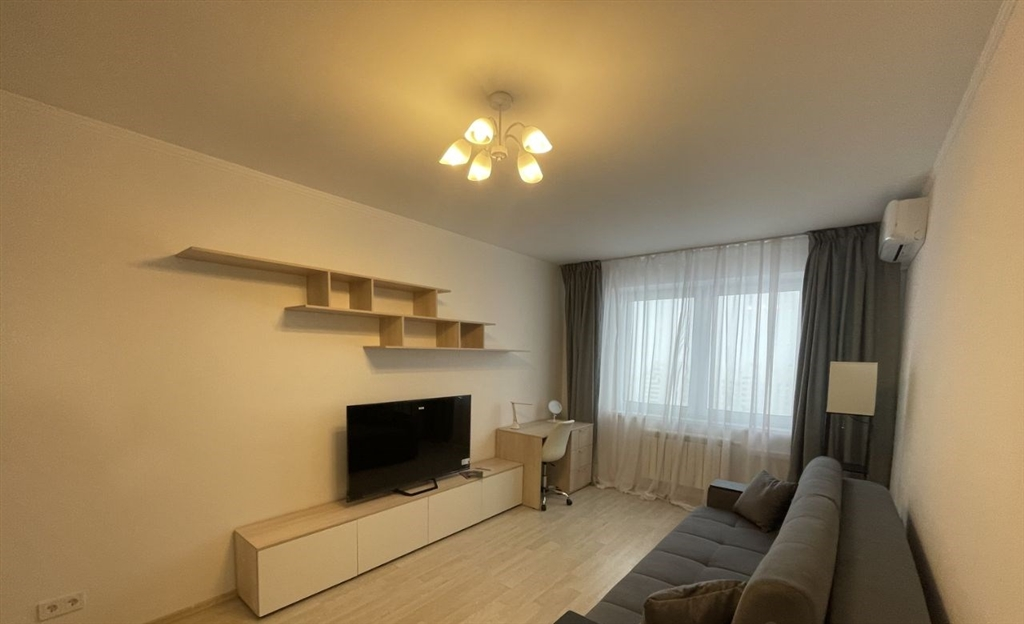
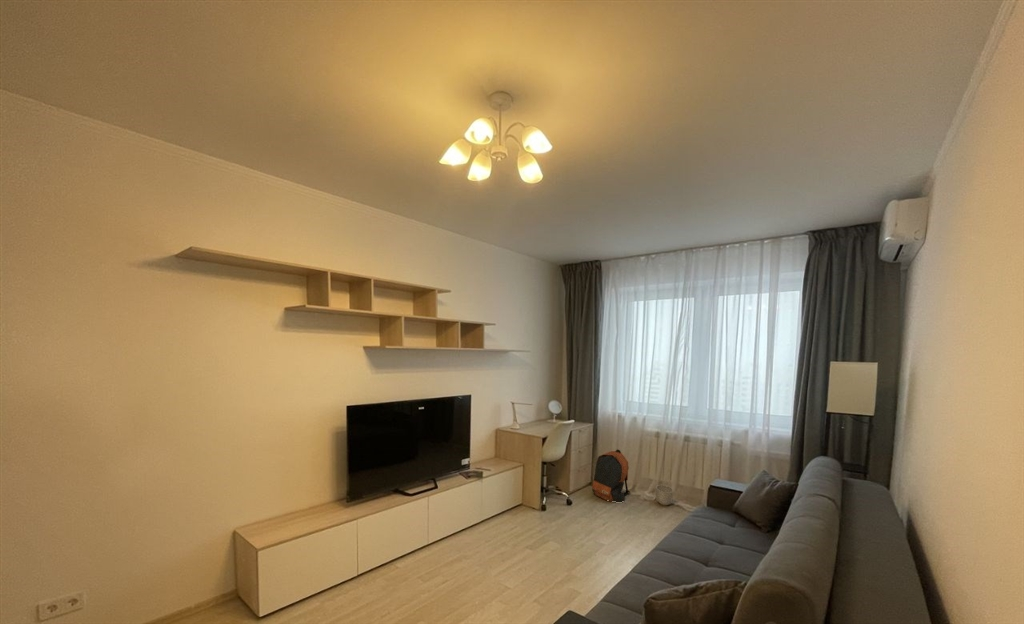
+ planter [655,484,675,507]
+ backpack [591,448,631,503]
